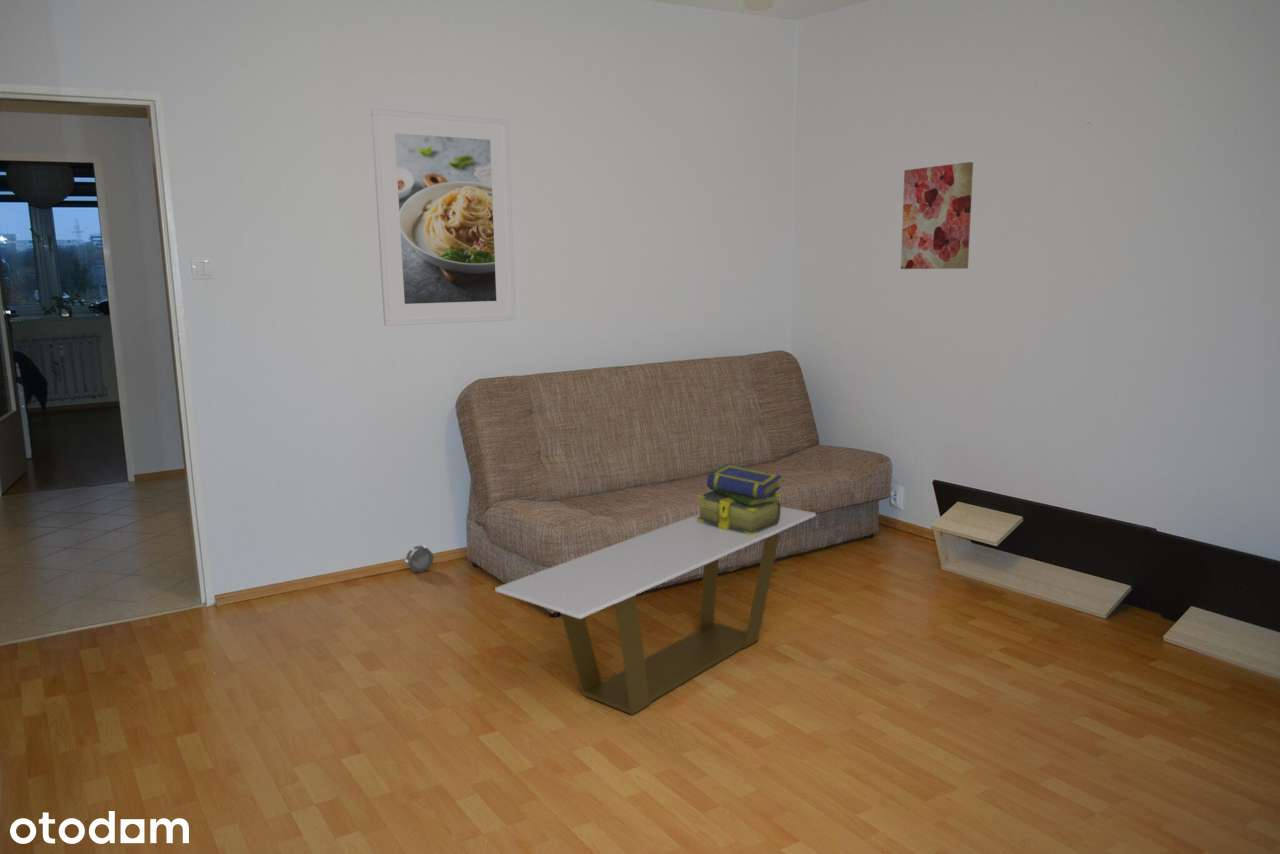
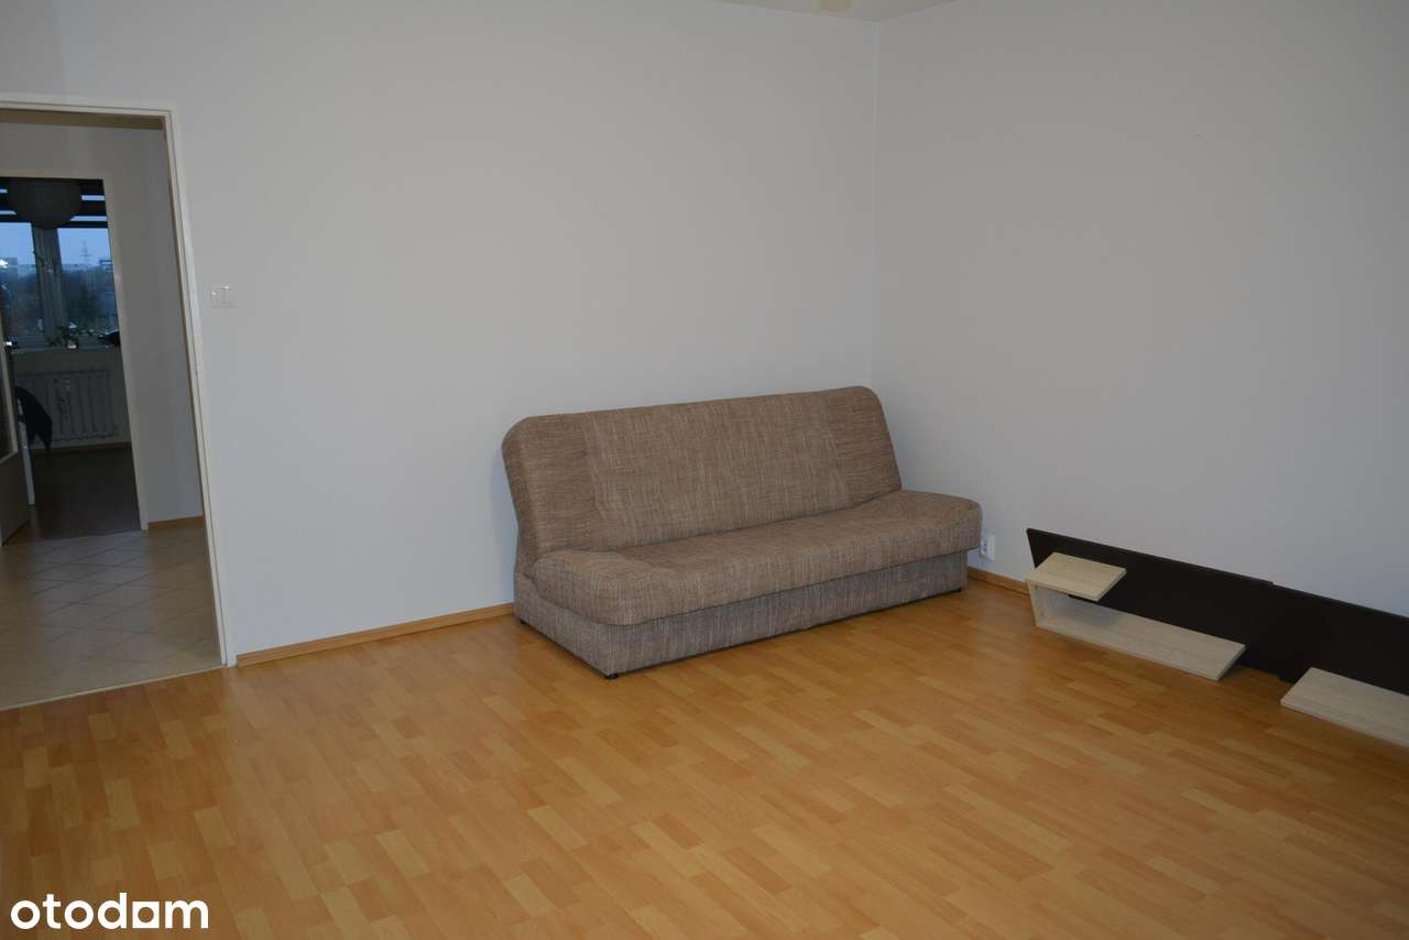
- coffee table [495,506,817,716]
- wall art [900,161,974,270]
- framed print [370,108,517,327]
- speaker [404,544,435,574]
- stack of books [696,464,783,535]
